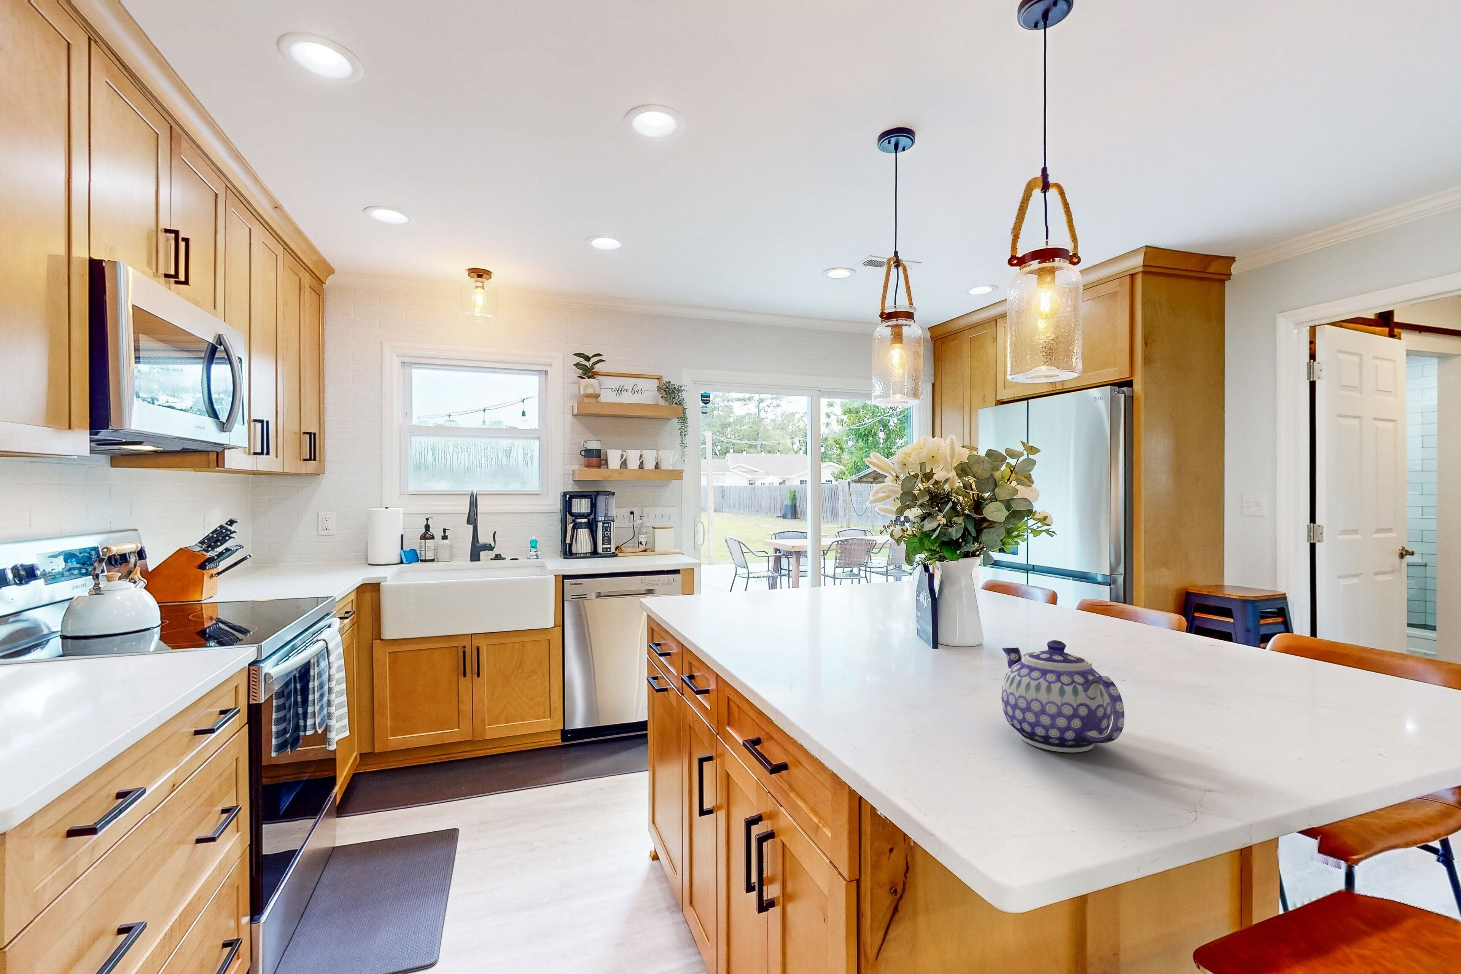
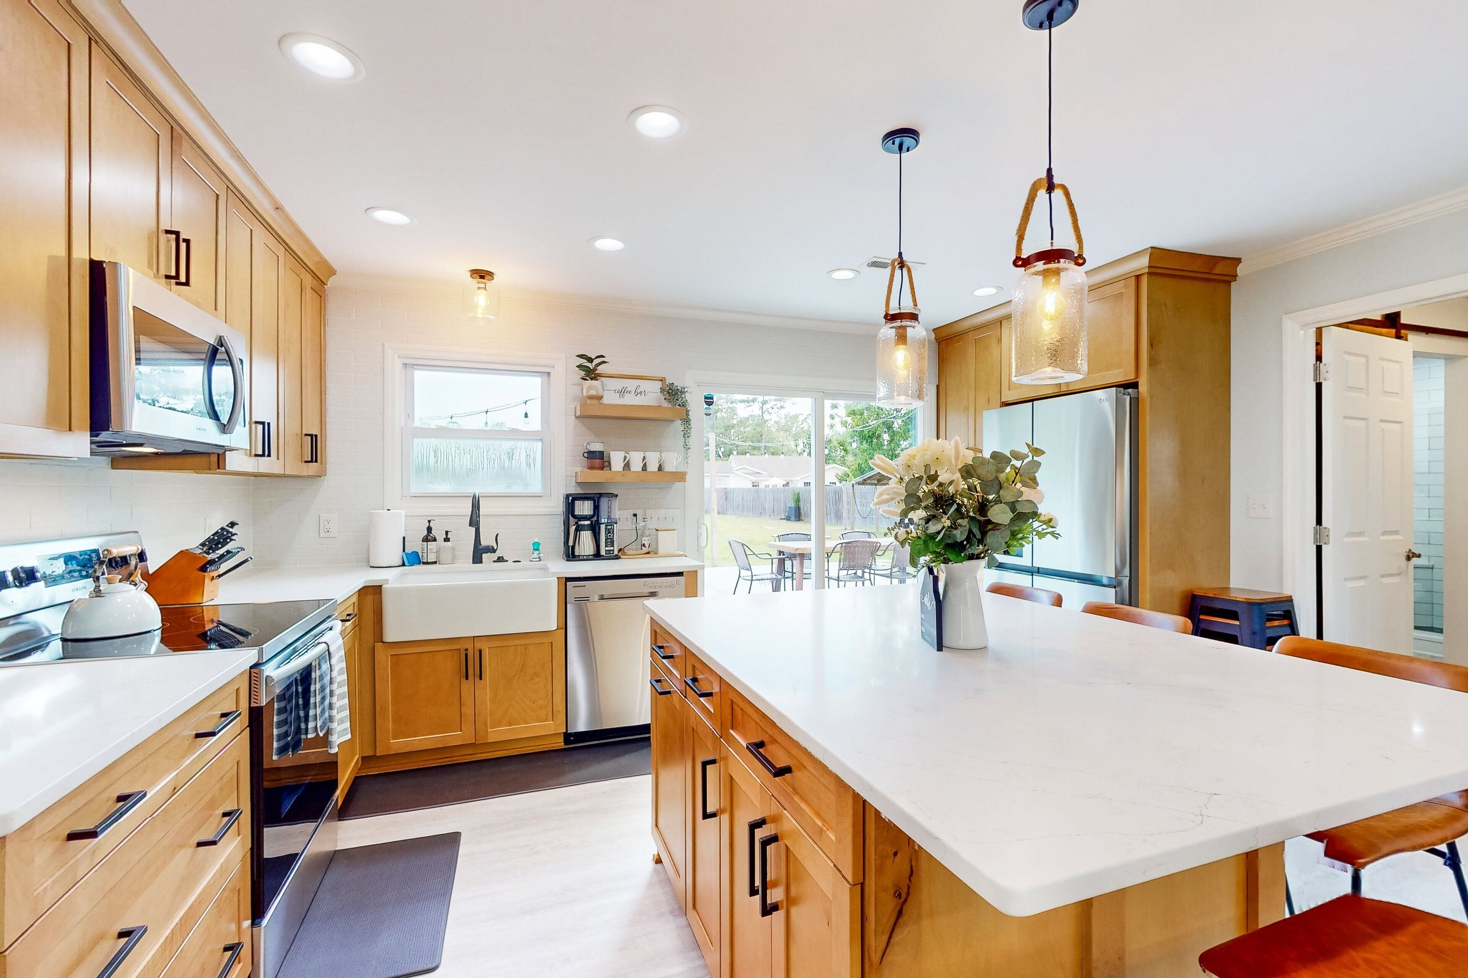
- teapot [1001,640,1125,753]
